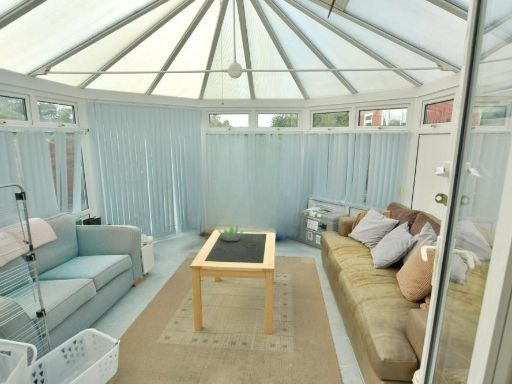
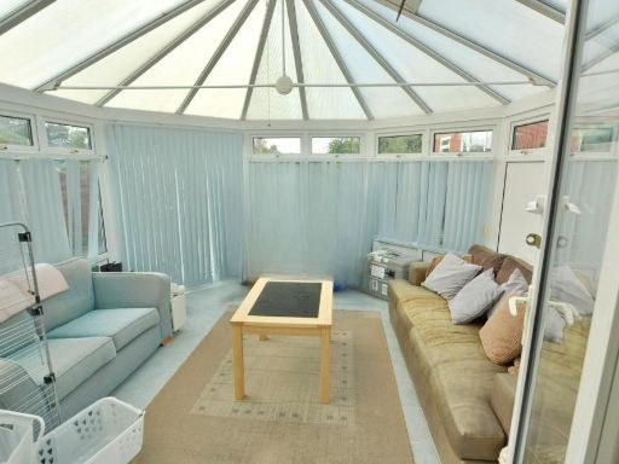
- succulent plant [217,223,244,242]
